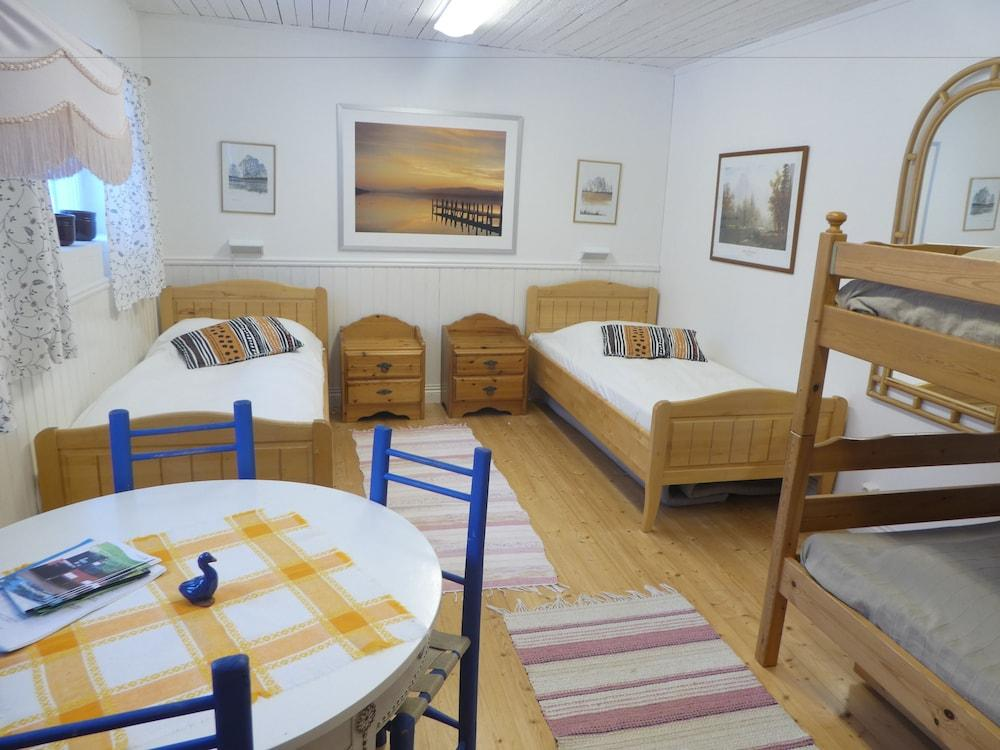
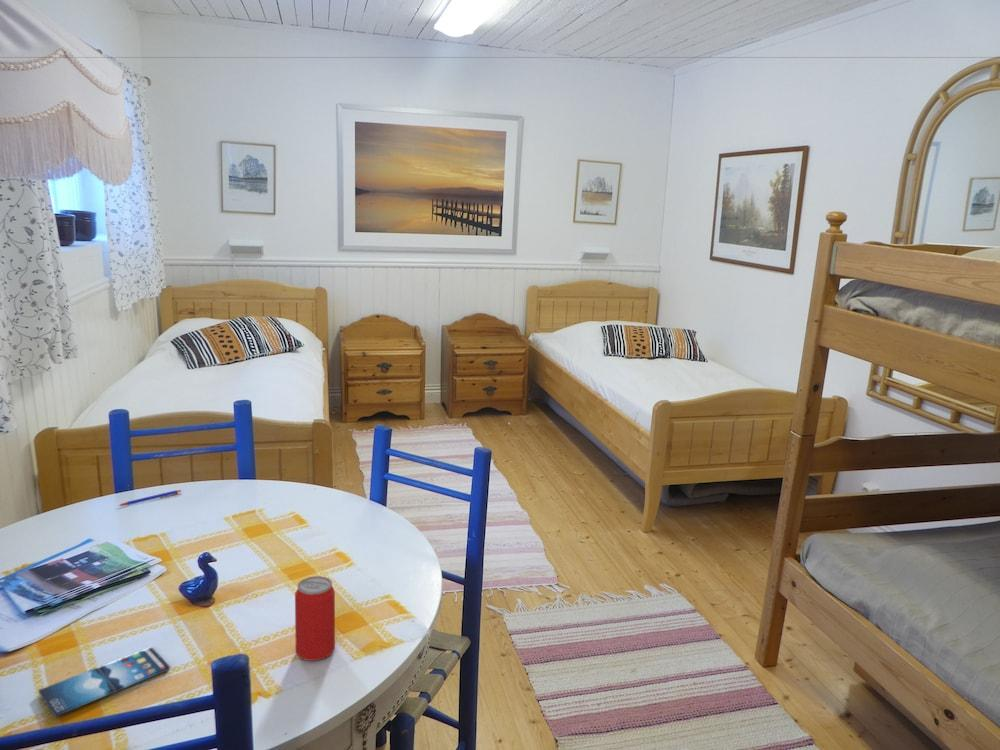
+ smartphone [37,646,171,718]
+ beverage can [294,575,336,662]
+ pen [117,489,182,507]
